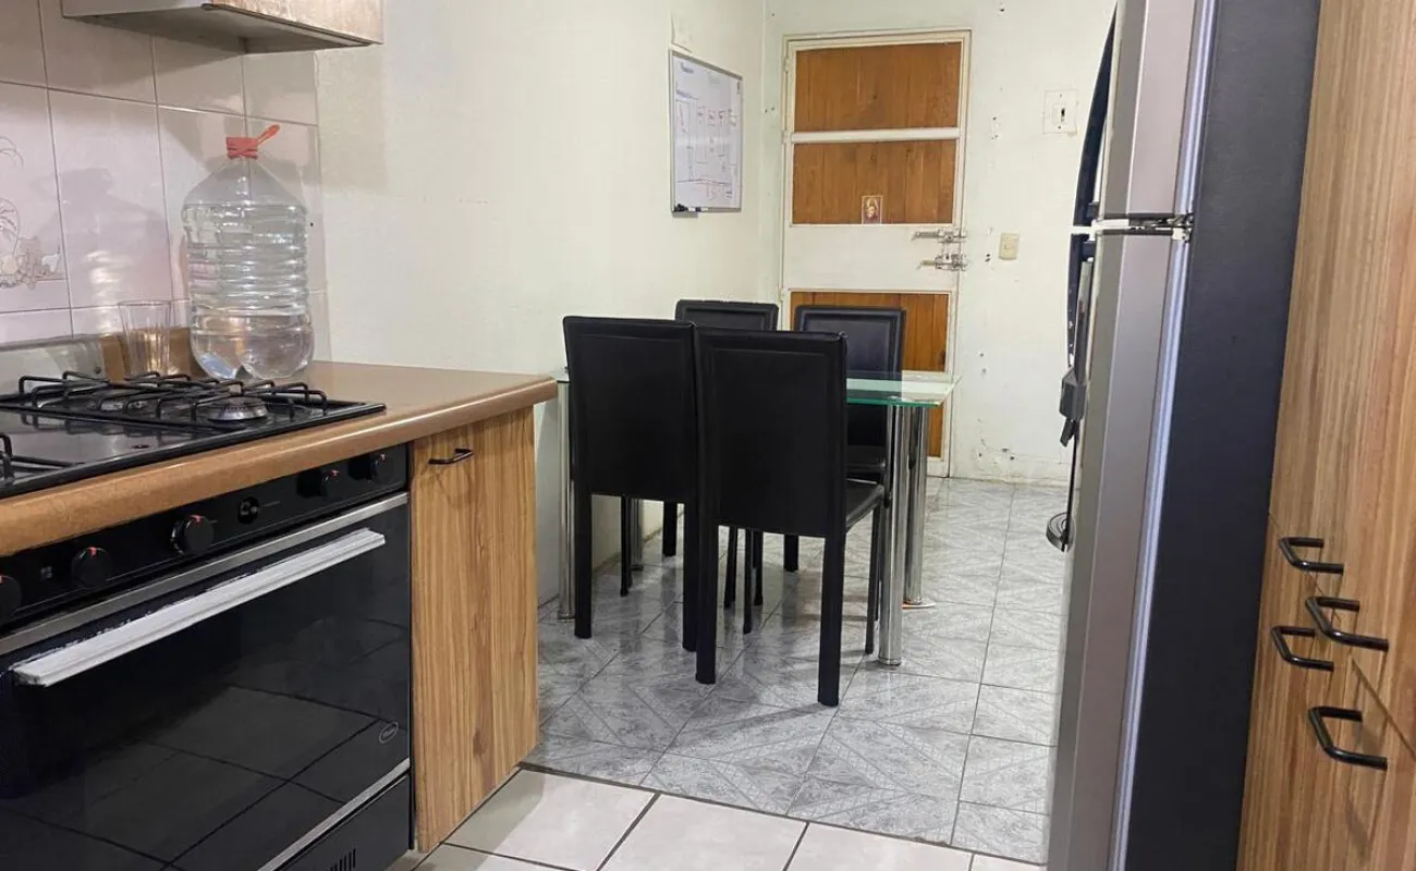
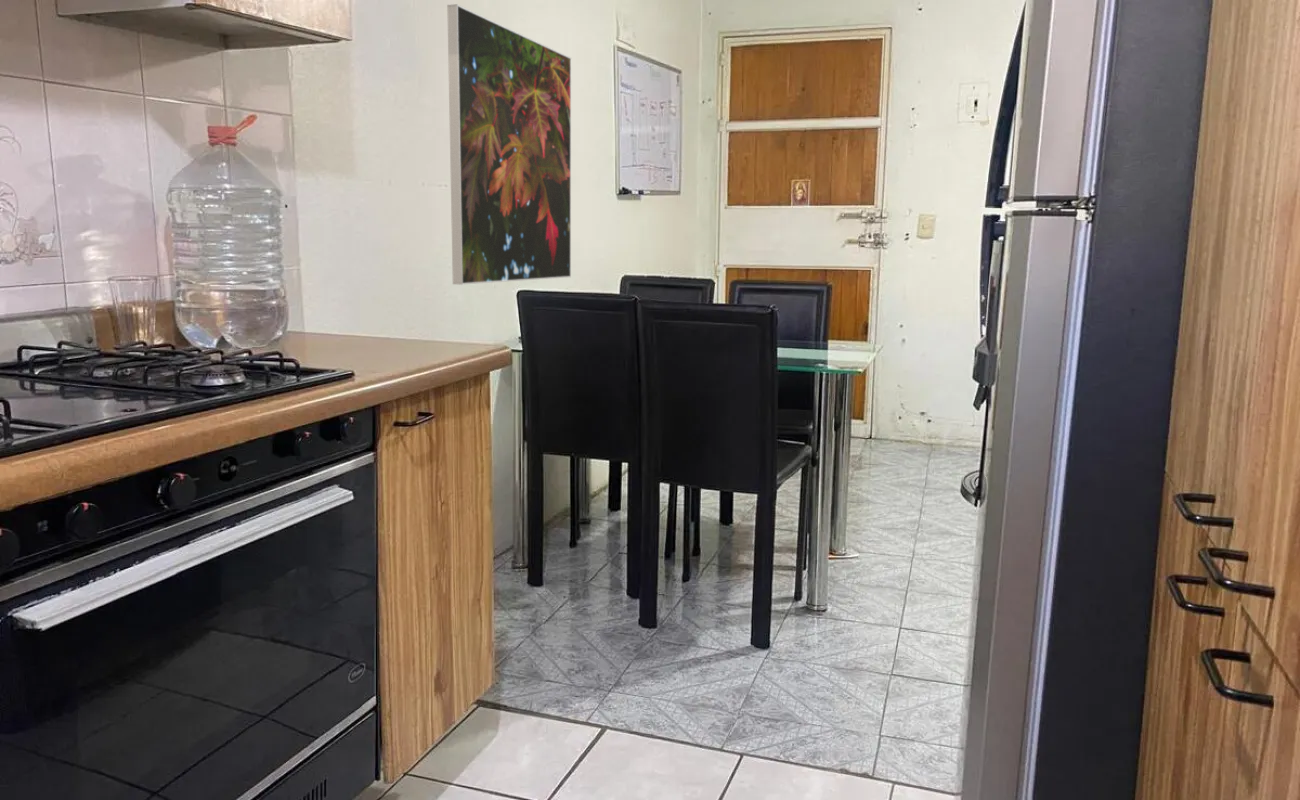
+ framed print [446,3,572,286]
